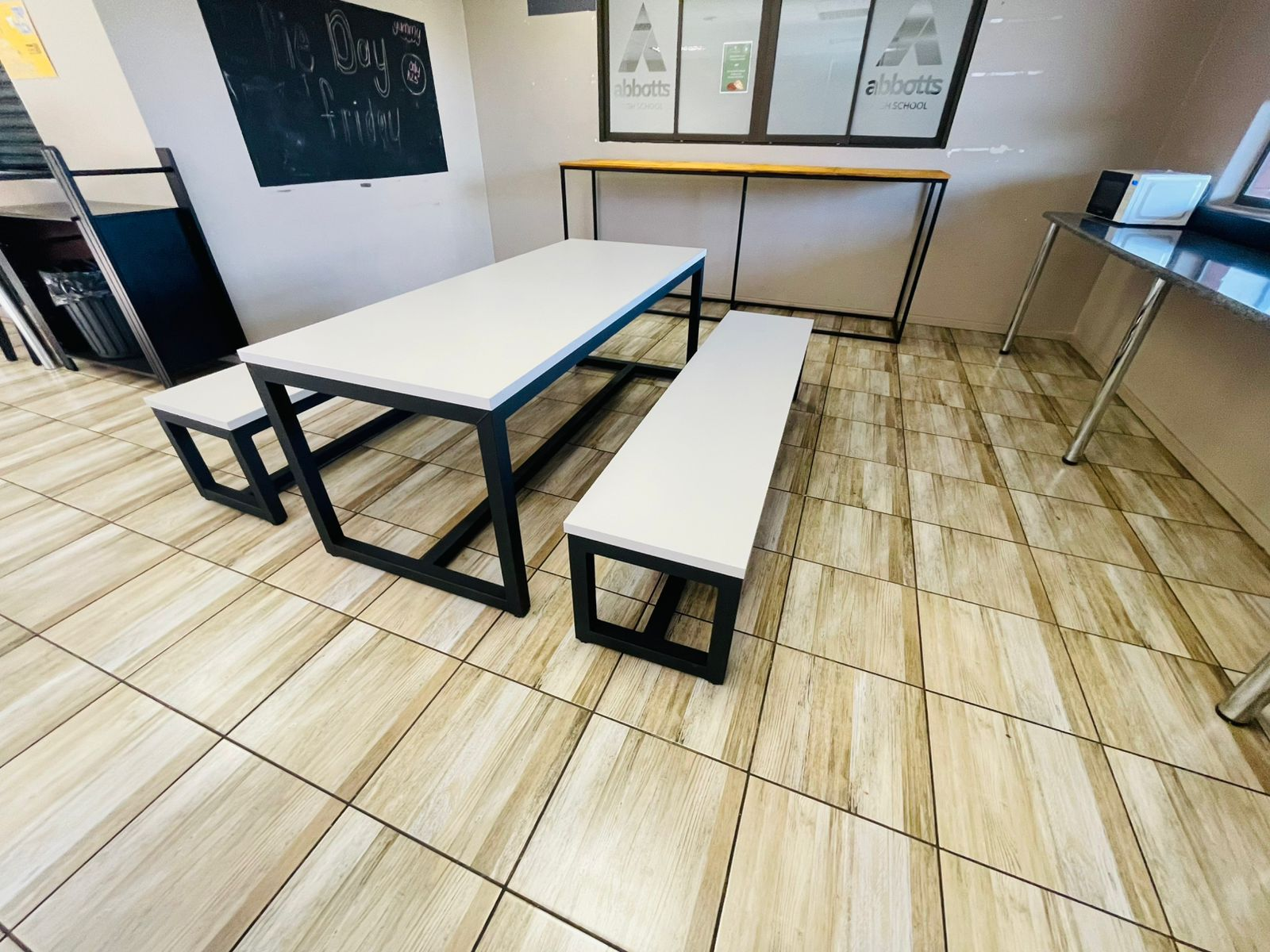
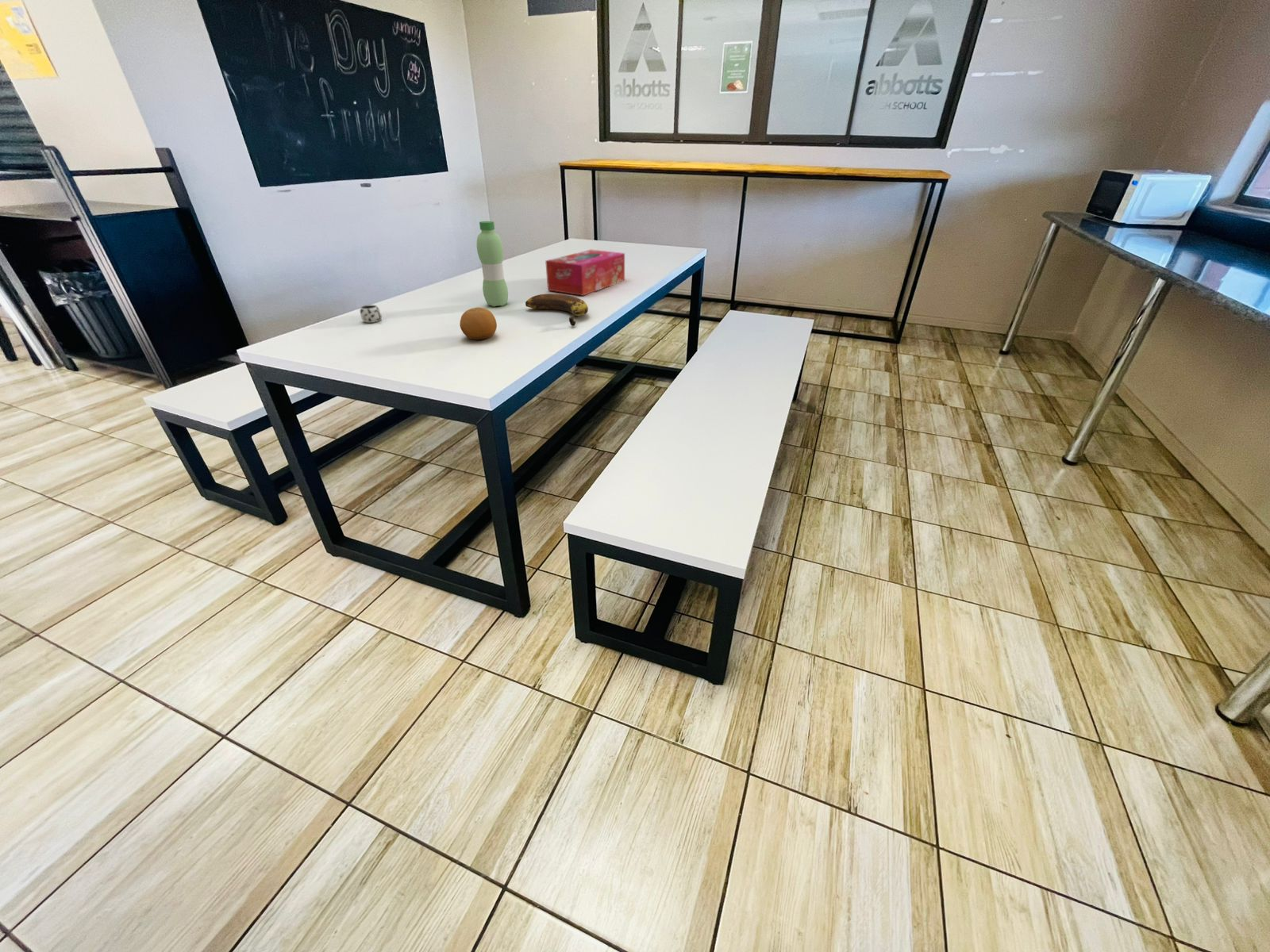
+ fruit [459,306,498,340]
+ banana [525,293,589,327]
+ mug [359,305,383,324]
+ water bottle [475,221,509,307]
+ tissue box [545,249,625,297]
